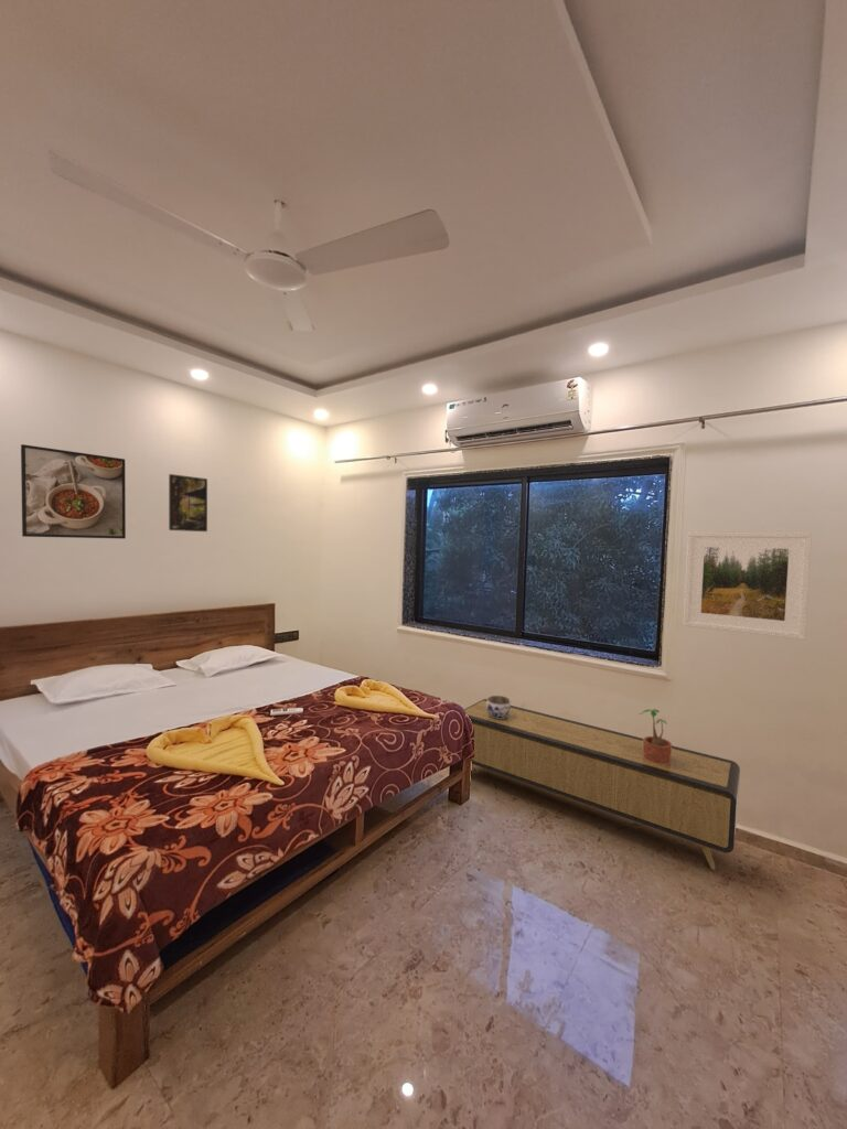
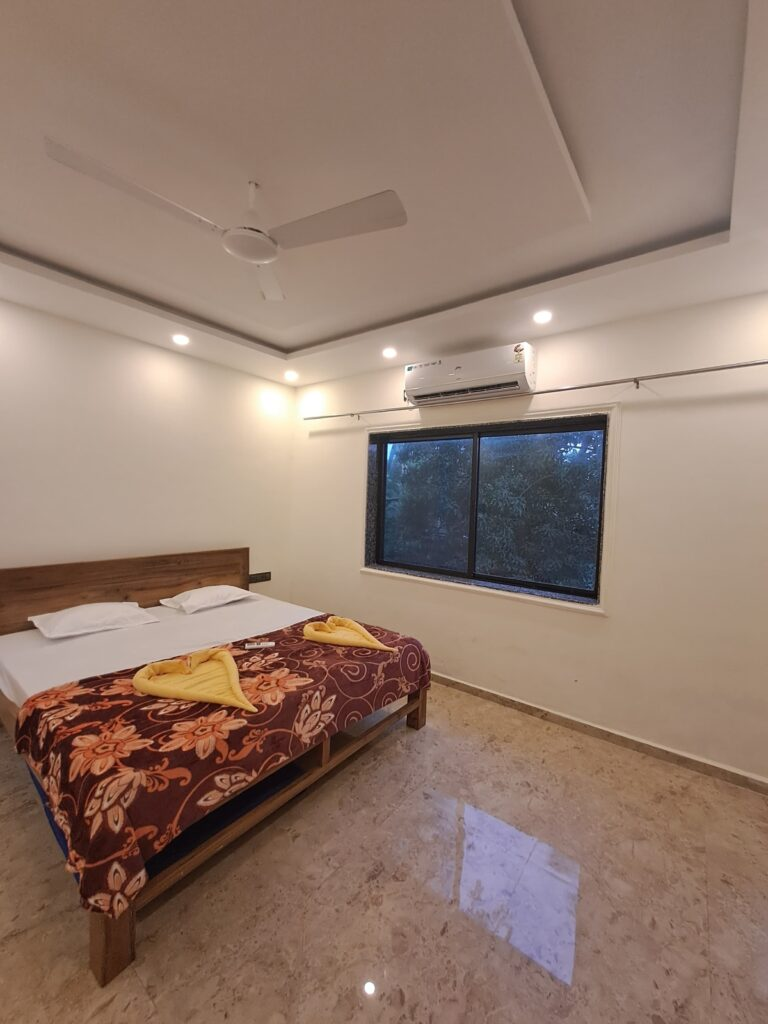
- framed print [168,473,208,533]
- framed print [682,530,813,641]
- jar [486,695,512,719]
- storage bench [463,698,741,871]
- potted plant [637,708,673,765]
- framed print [20,443,127,540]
